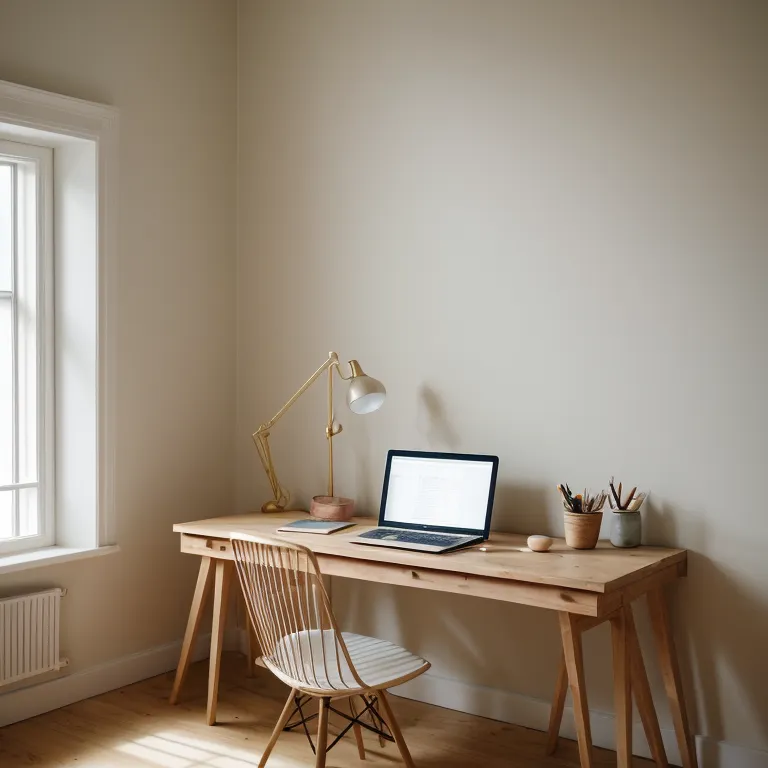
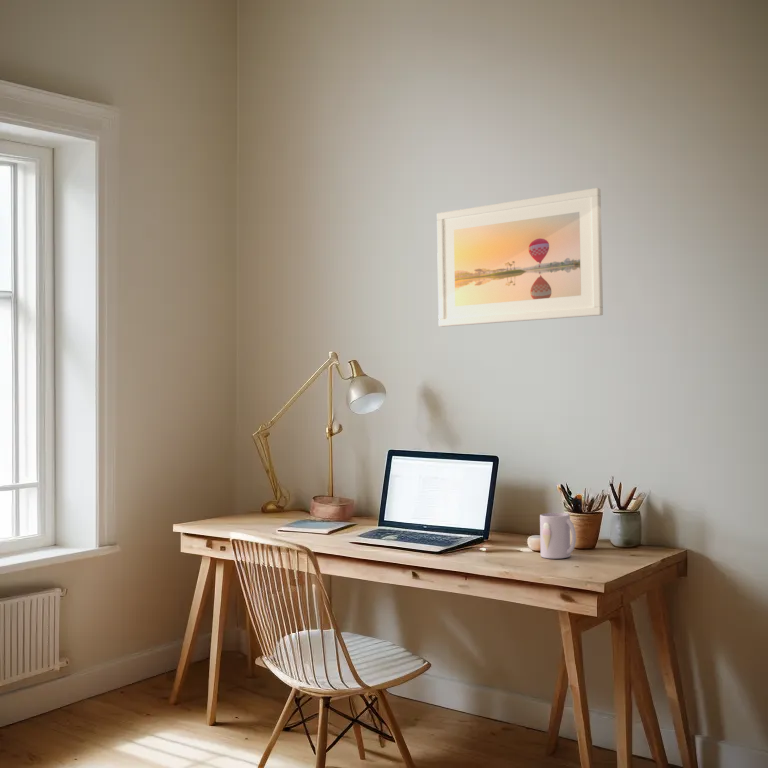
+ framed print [436,187,604,328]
+ mug [539,512,577,560]
